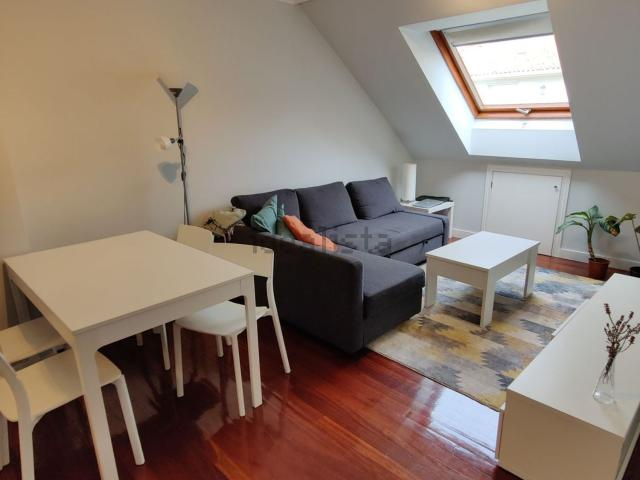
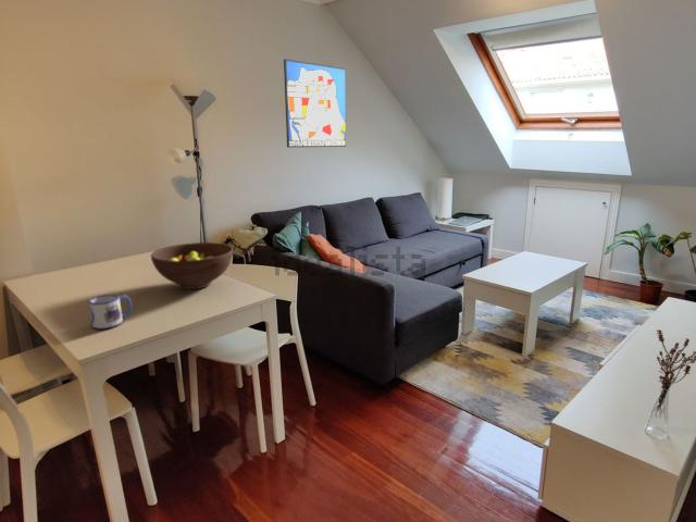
+ fruit bowl [150,241,234,290]
+ mug [87,294,134,331]
+ wall art [283,58,347,149]
